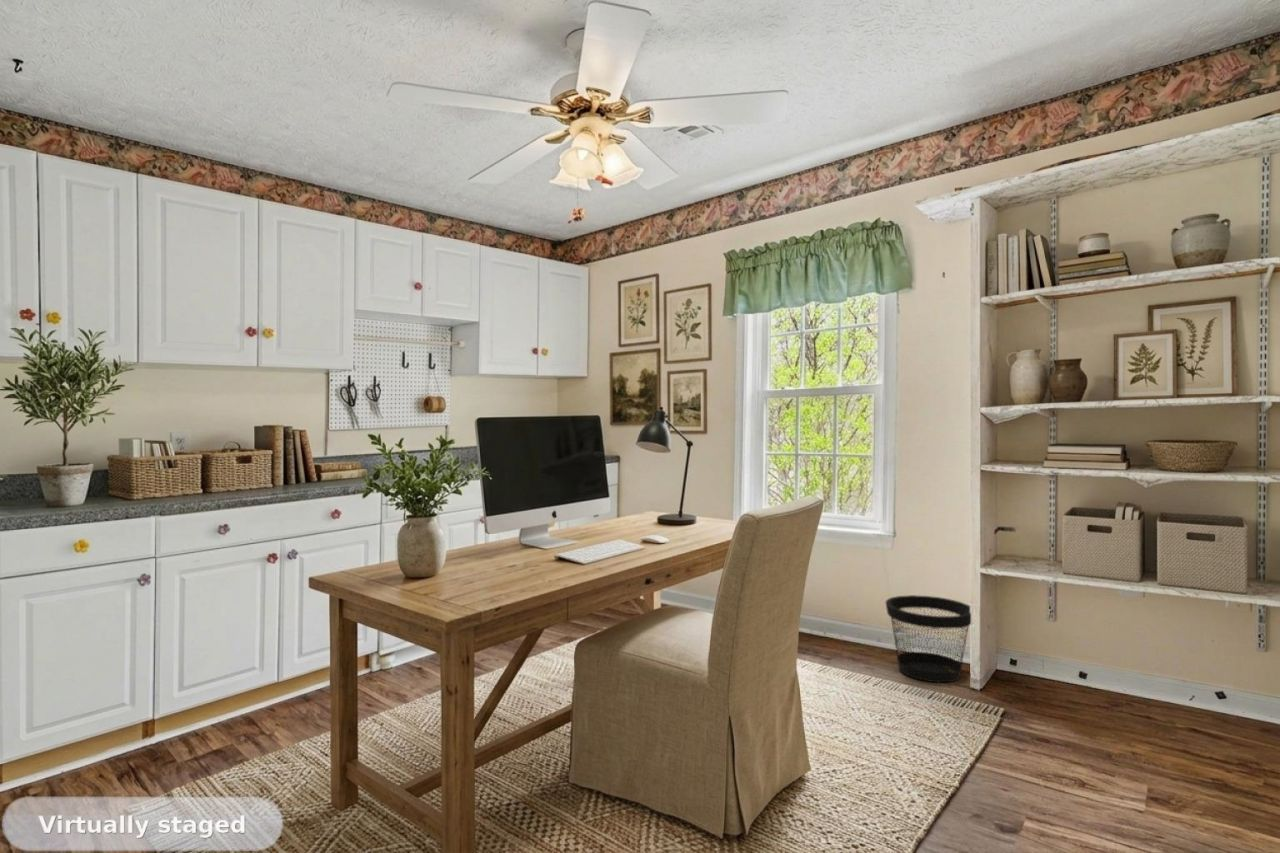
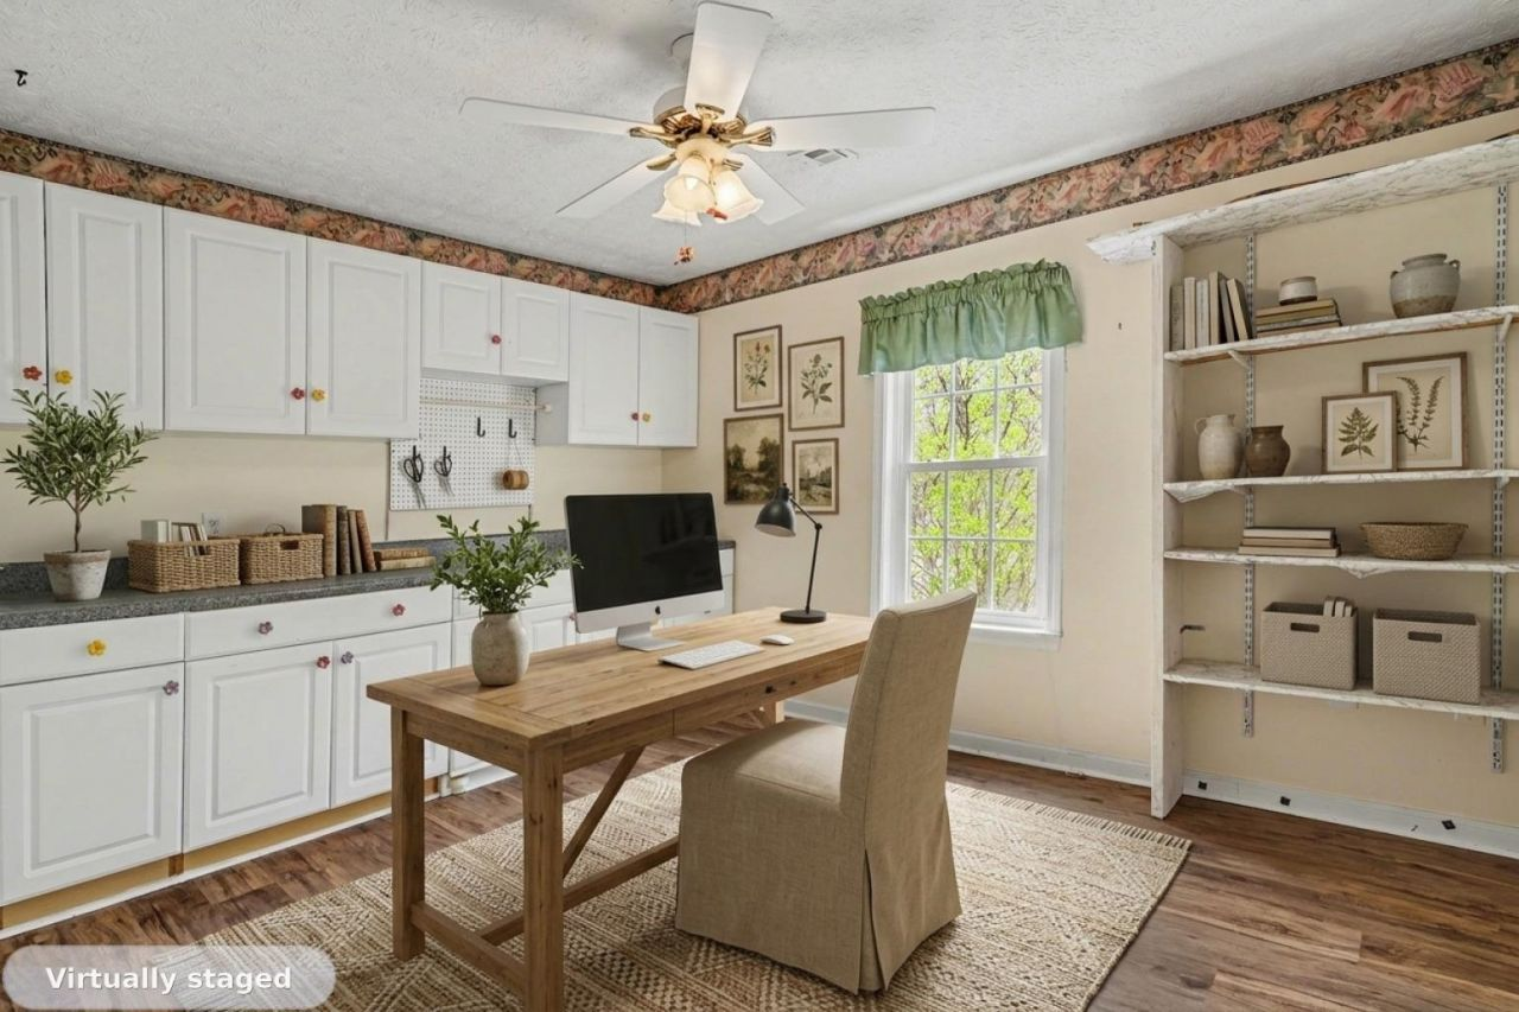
- wastebasket [885,594,972,683]
